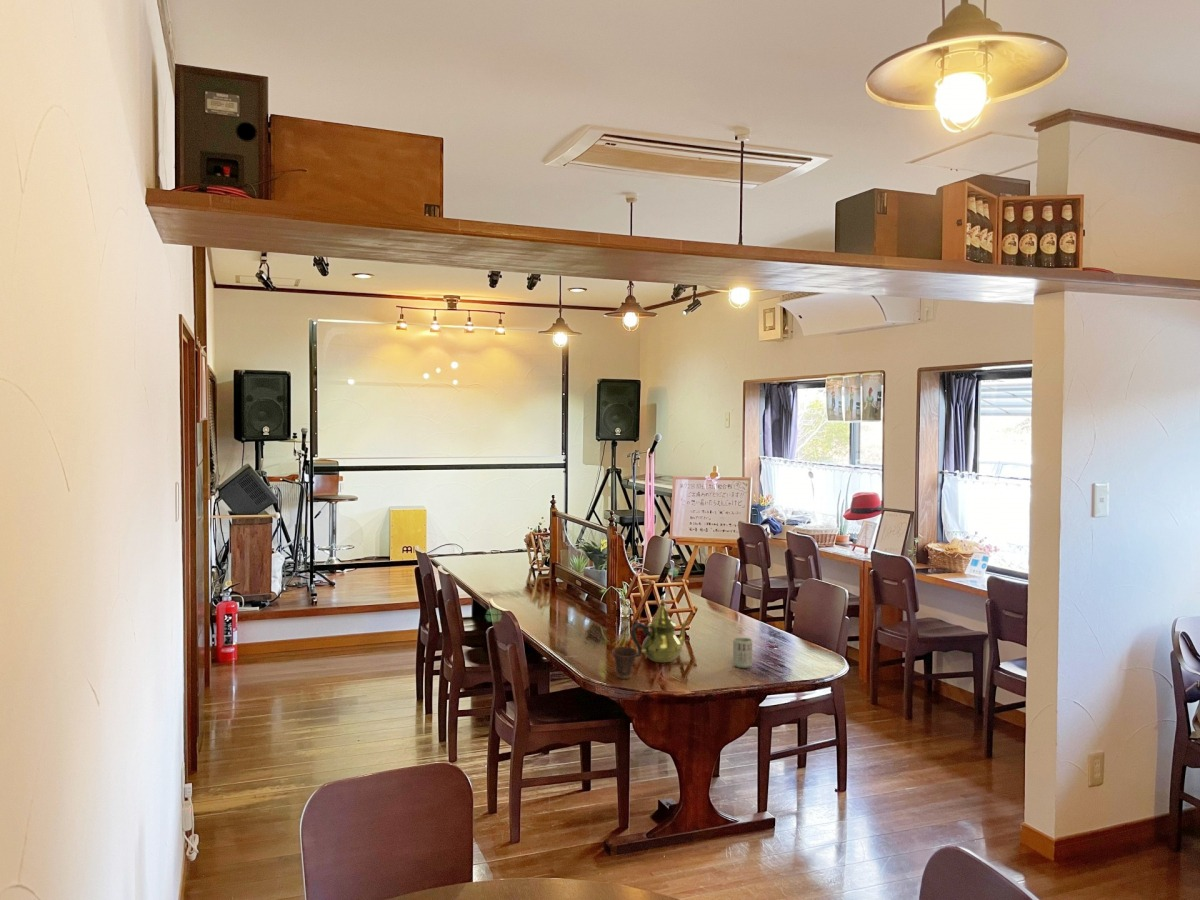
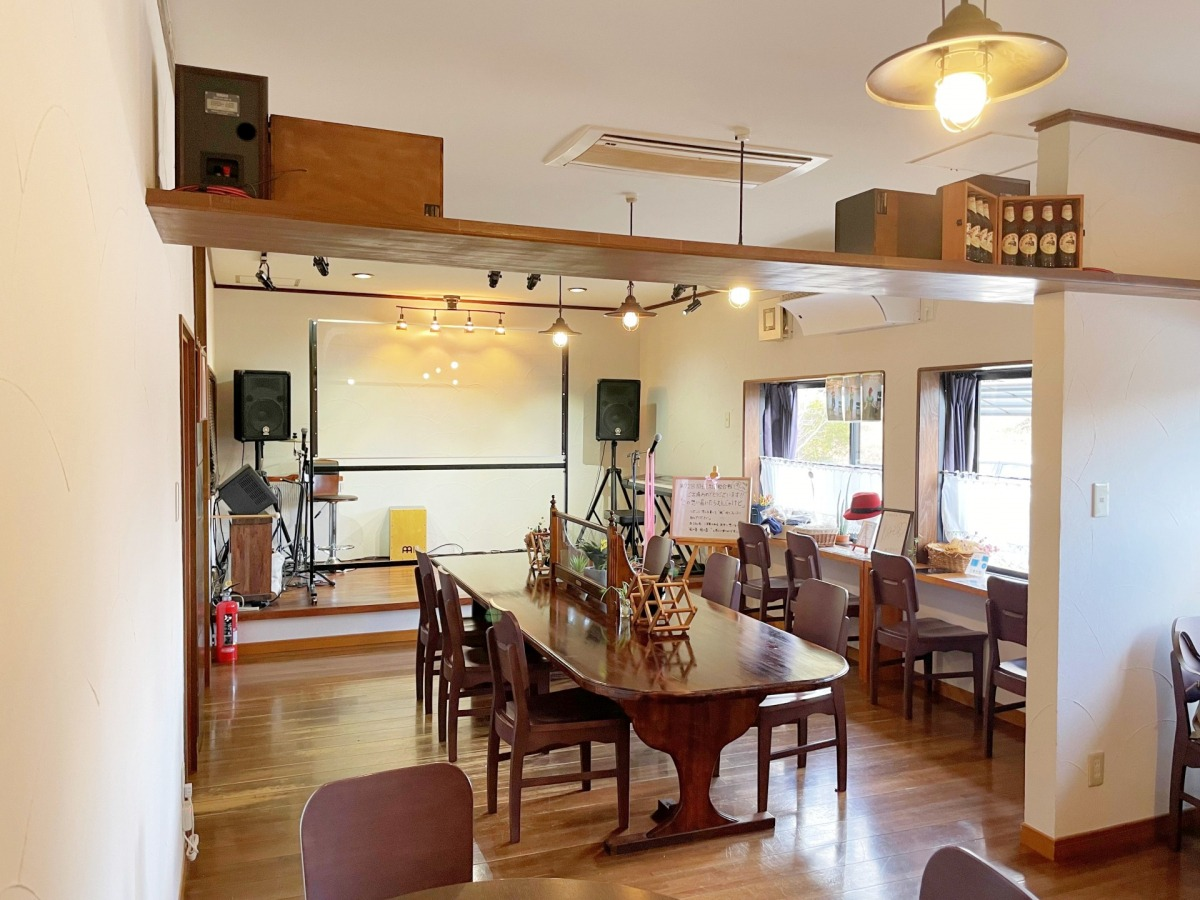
- teapot [630,595,690,663]
- cup [732,637,753,669]
- cup [611,646,638,680]
